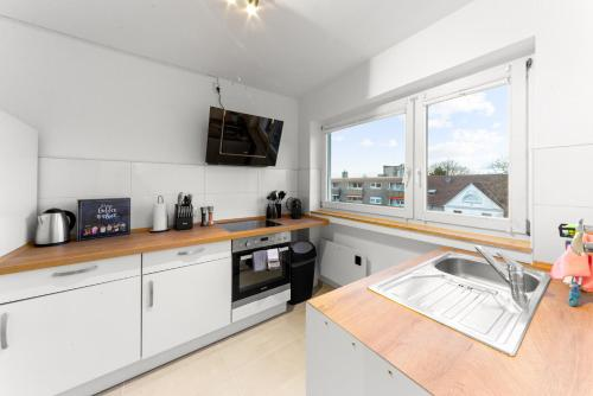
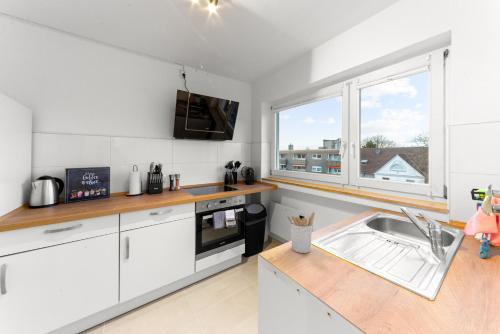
+ utensil holder [286,211,316,254]
